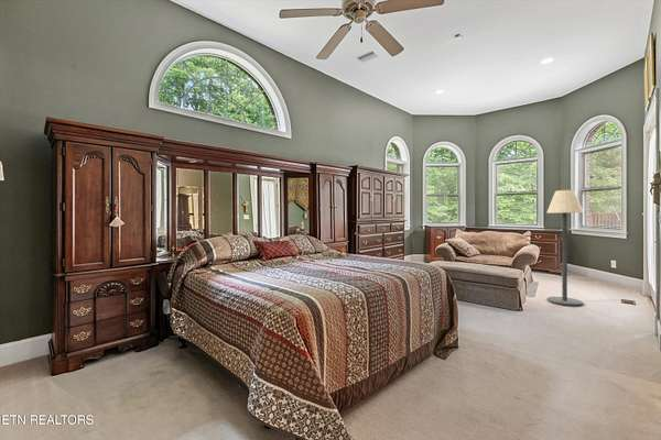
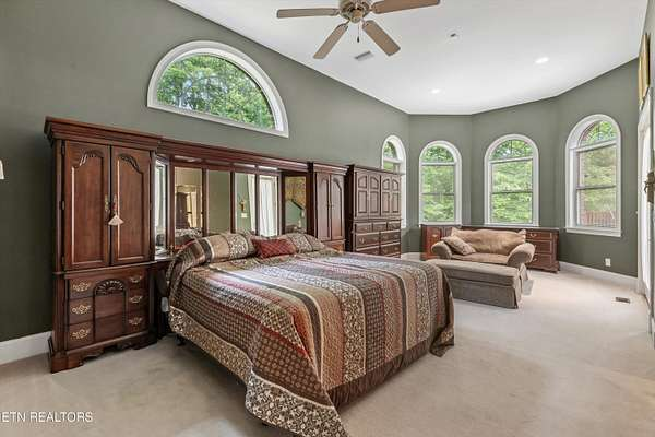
- floor lamp [545,189,585,307]
